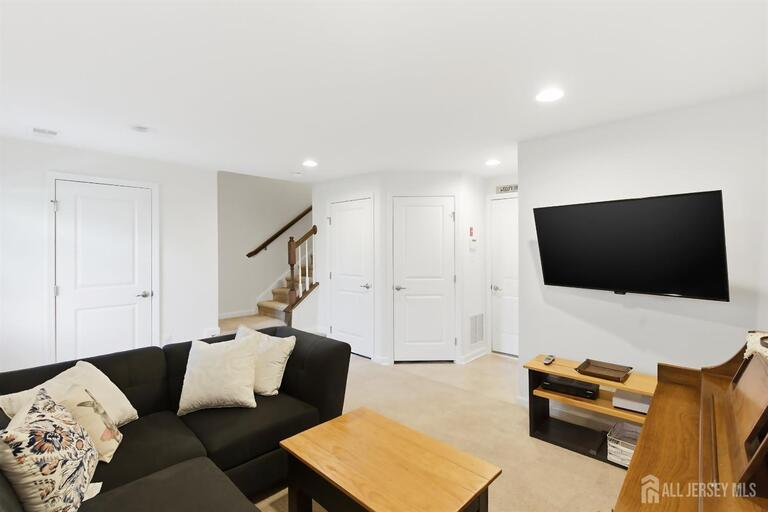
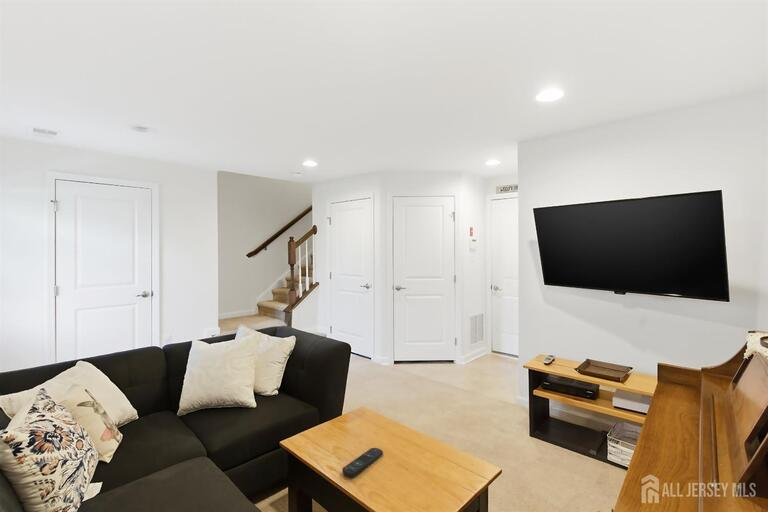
+ remote control [341,447,384,478]
